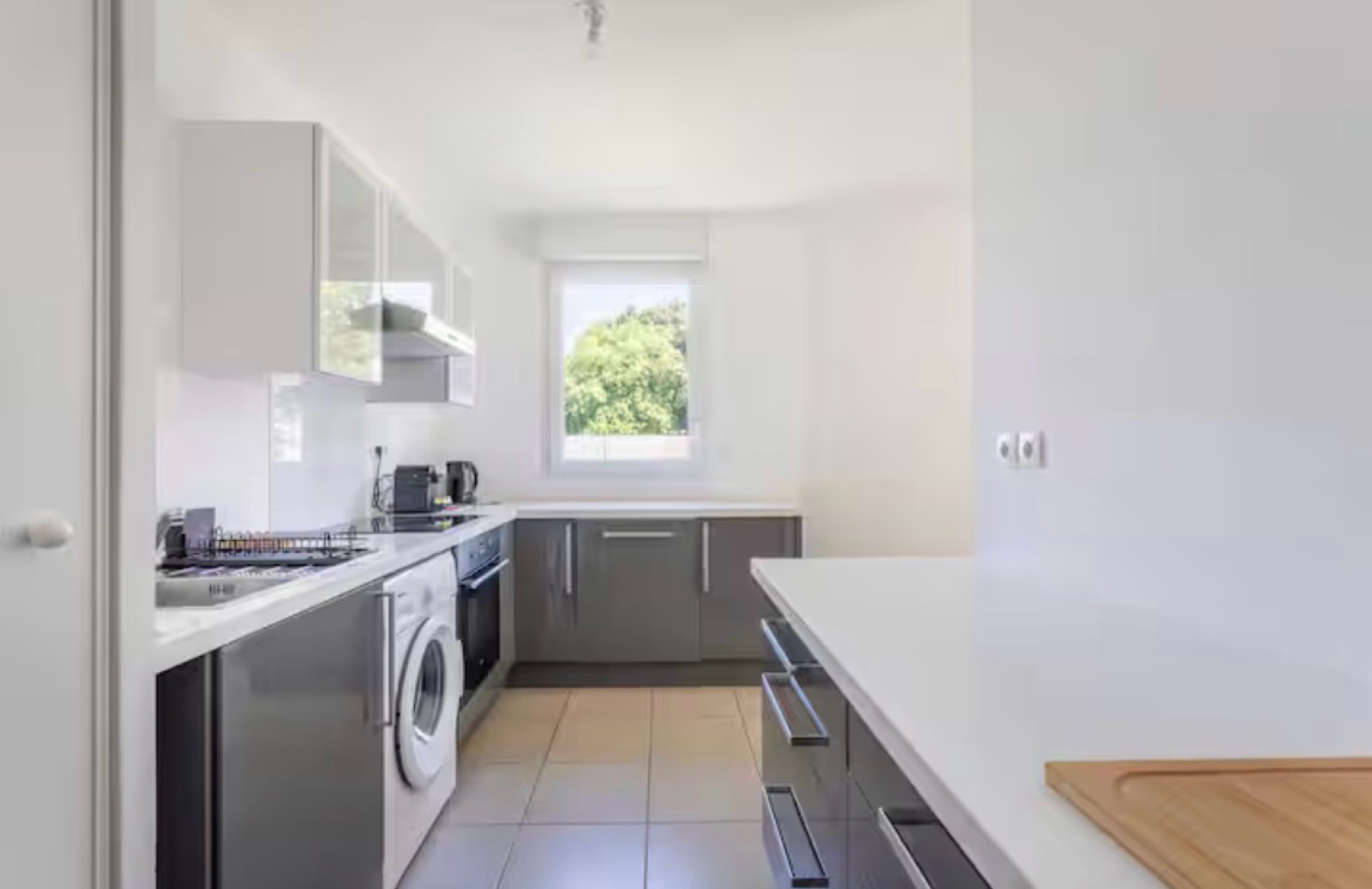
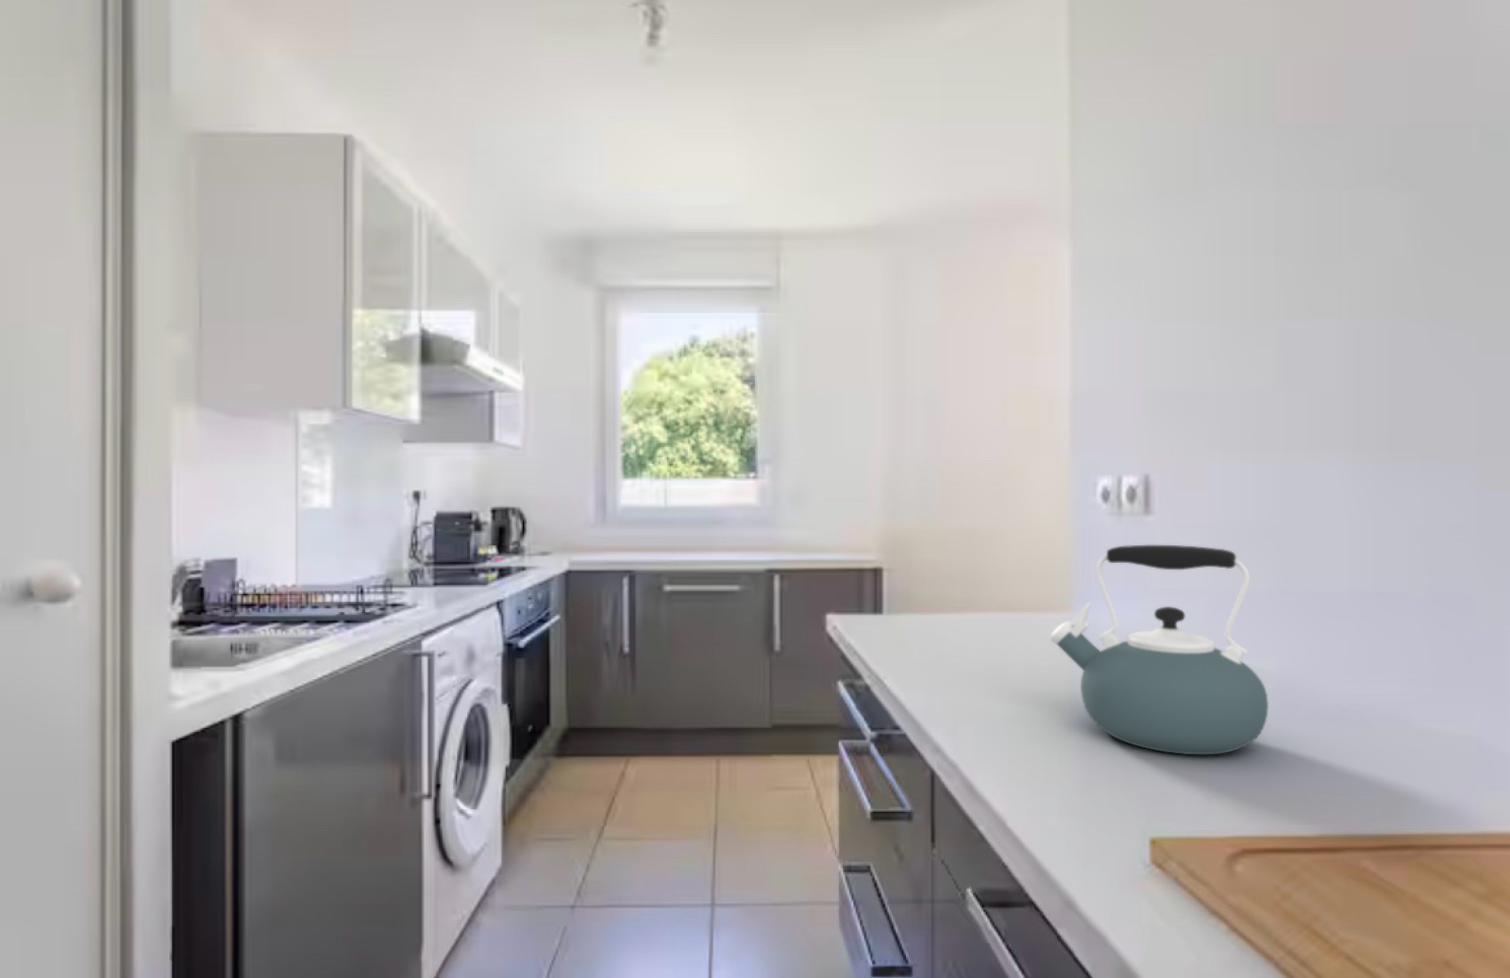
+ kettle [1050,545,1269,756]
